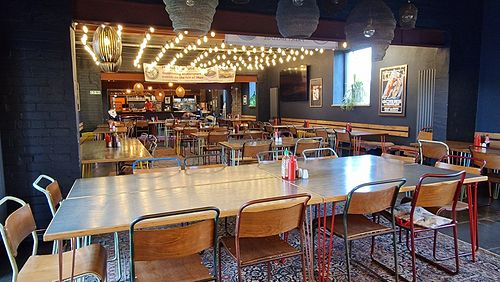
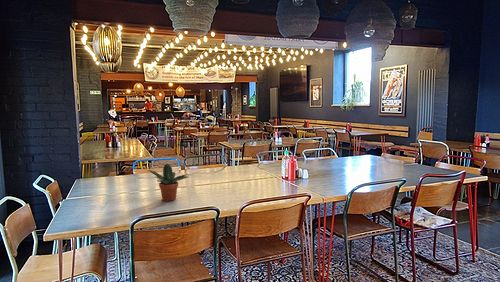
+ potted plant [146,163,189,202]
